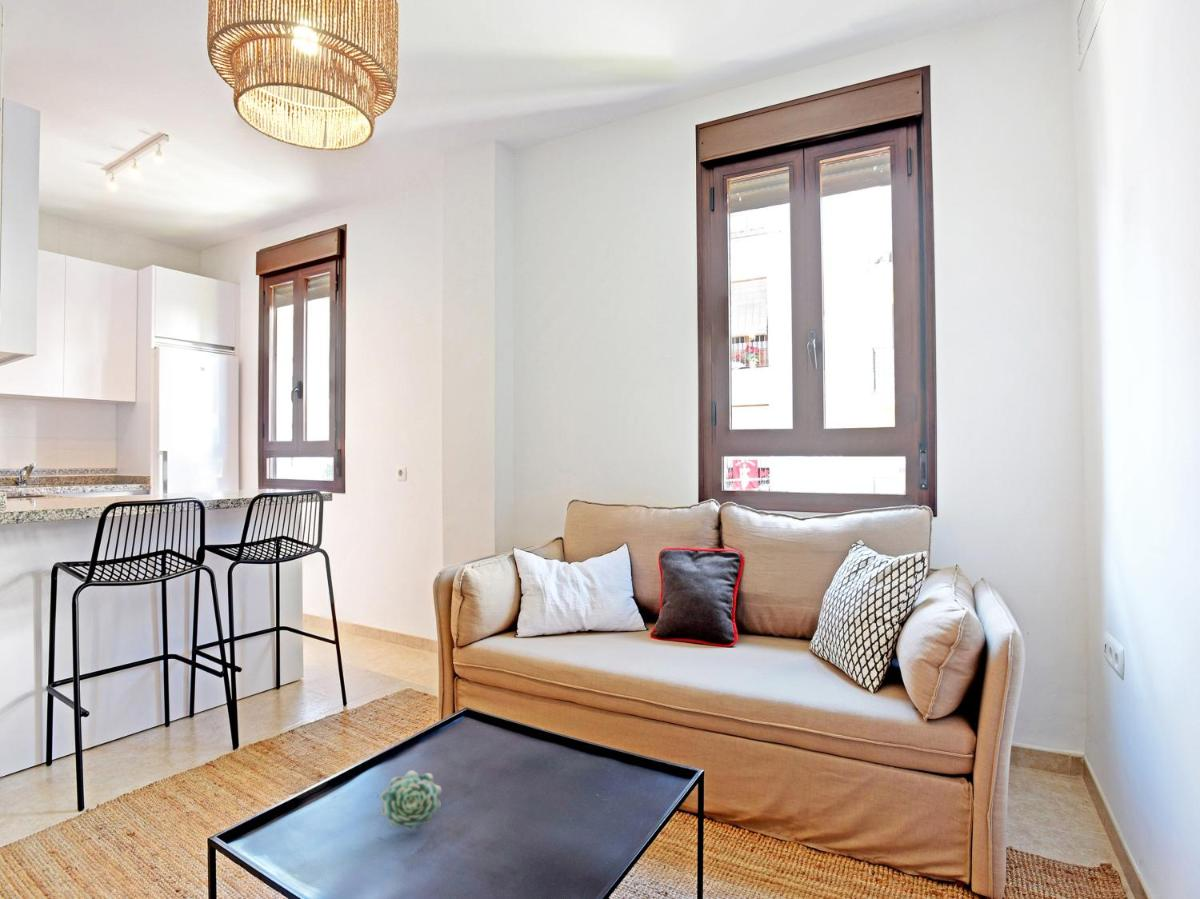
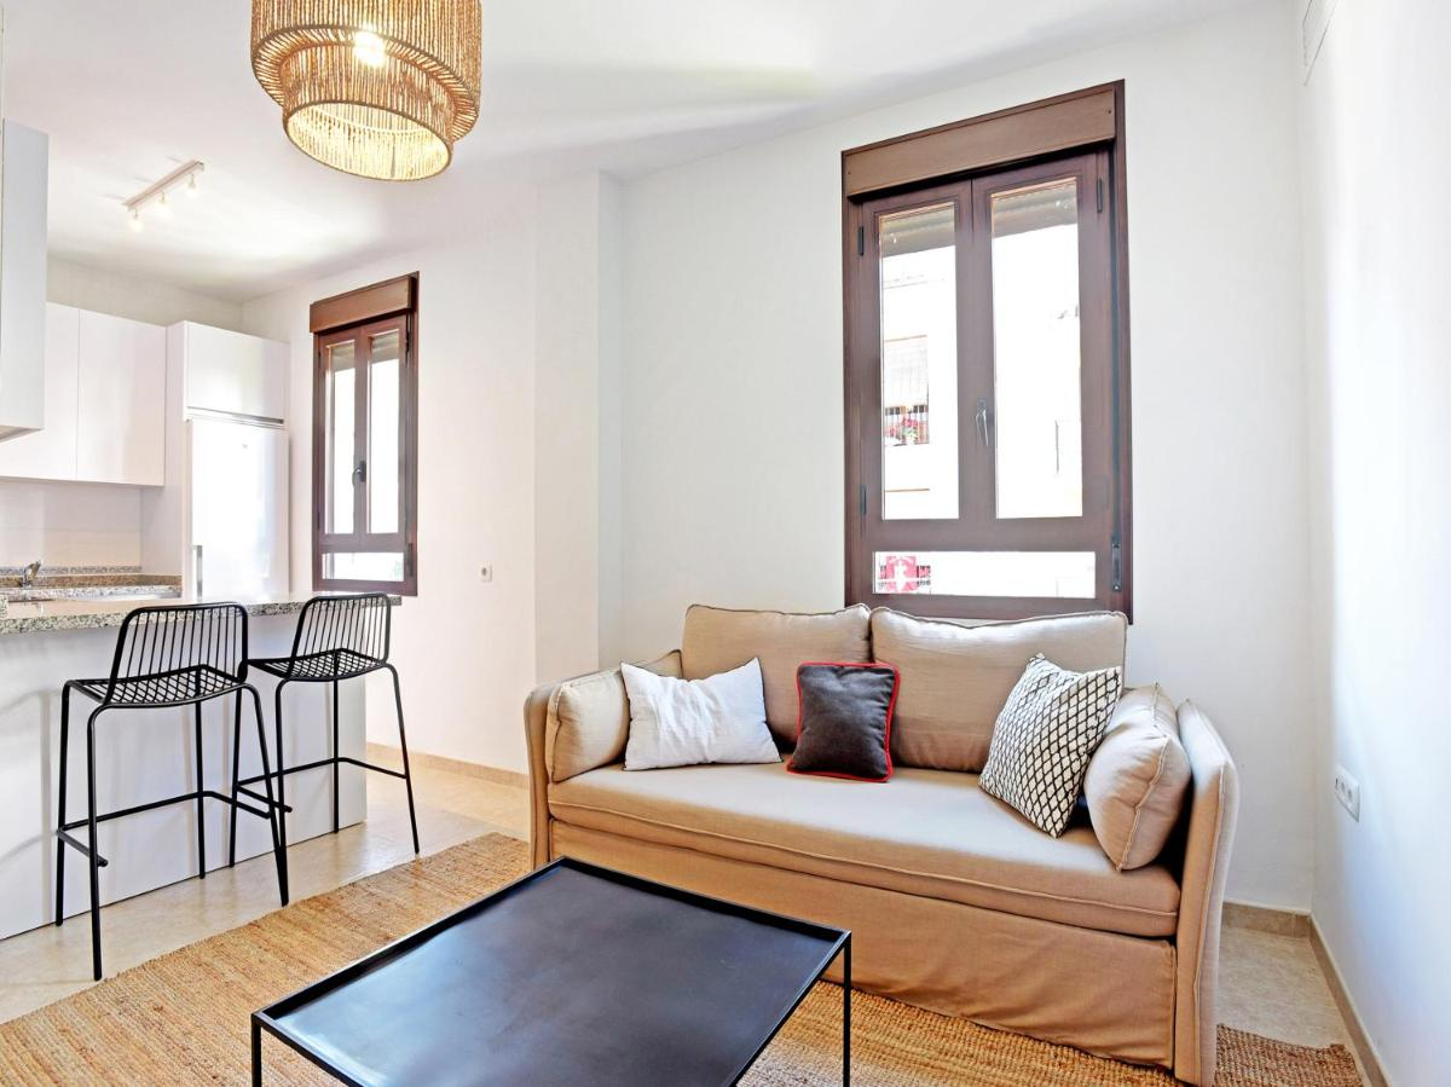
- succulent plant [379,769,442,830]
